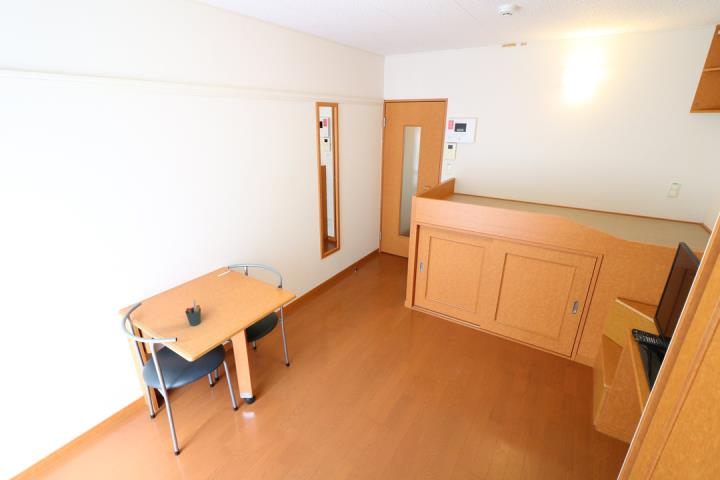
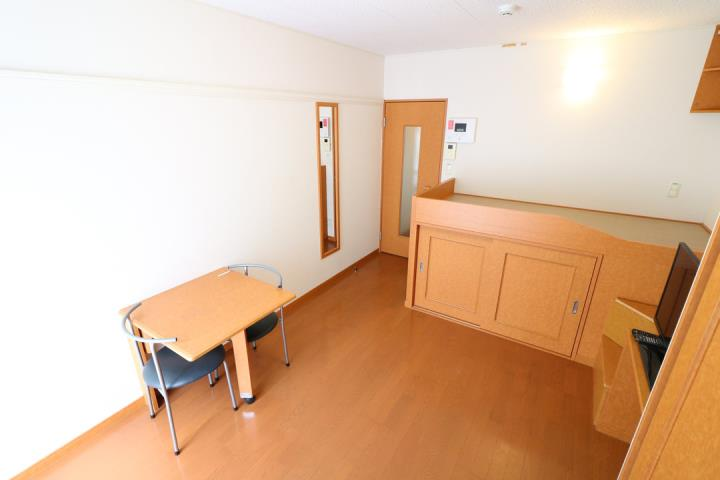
- pen holder [184,299,202,327]
